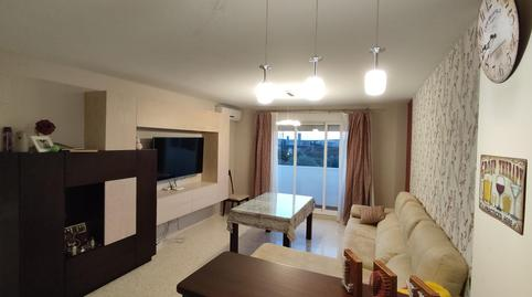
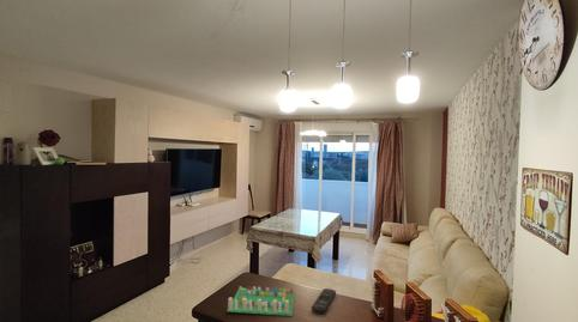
+ board game [225,285,296,317]
+ remote control [311,287,337,315]
